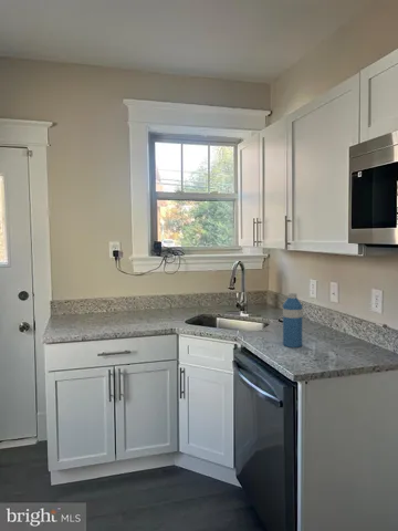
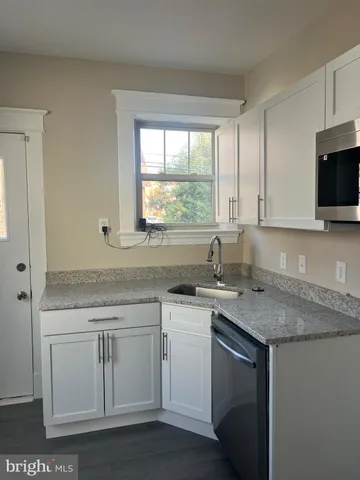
- water bottle [282,292,303,348]
